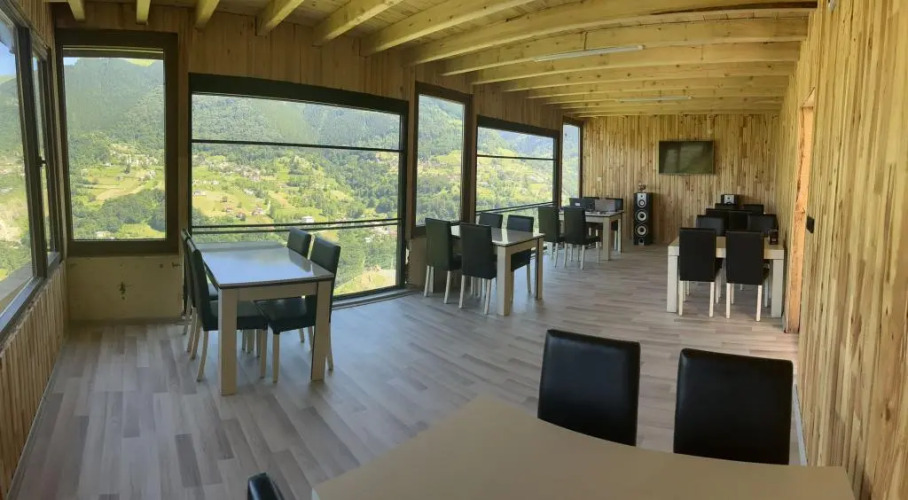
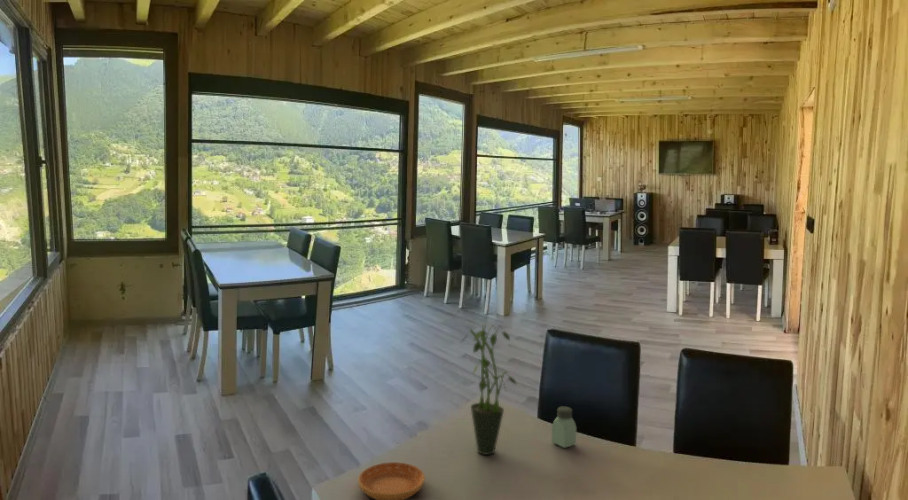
+ potted plant [459,324,517,456]
+ saucer [357,461,426,500]
+ saltshaker [550,406,577,449]
